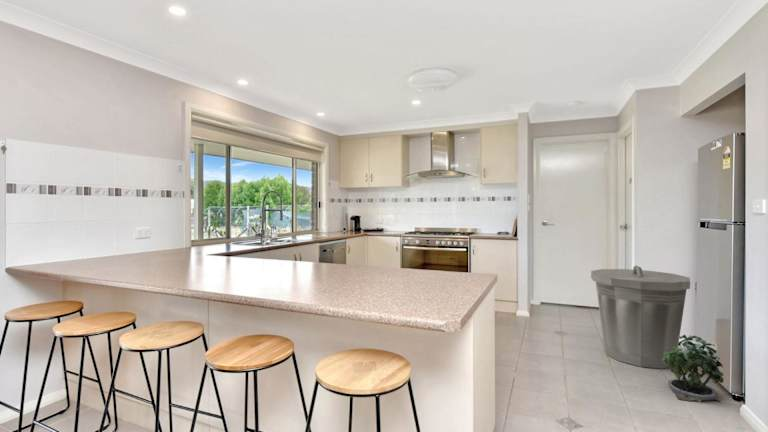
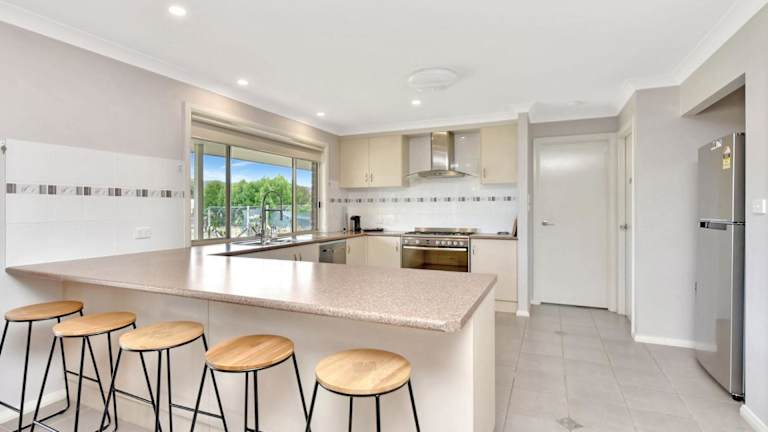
- trash can [590,264,691,370]
- potted plant [662,334,725,404]
